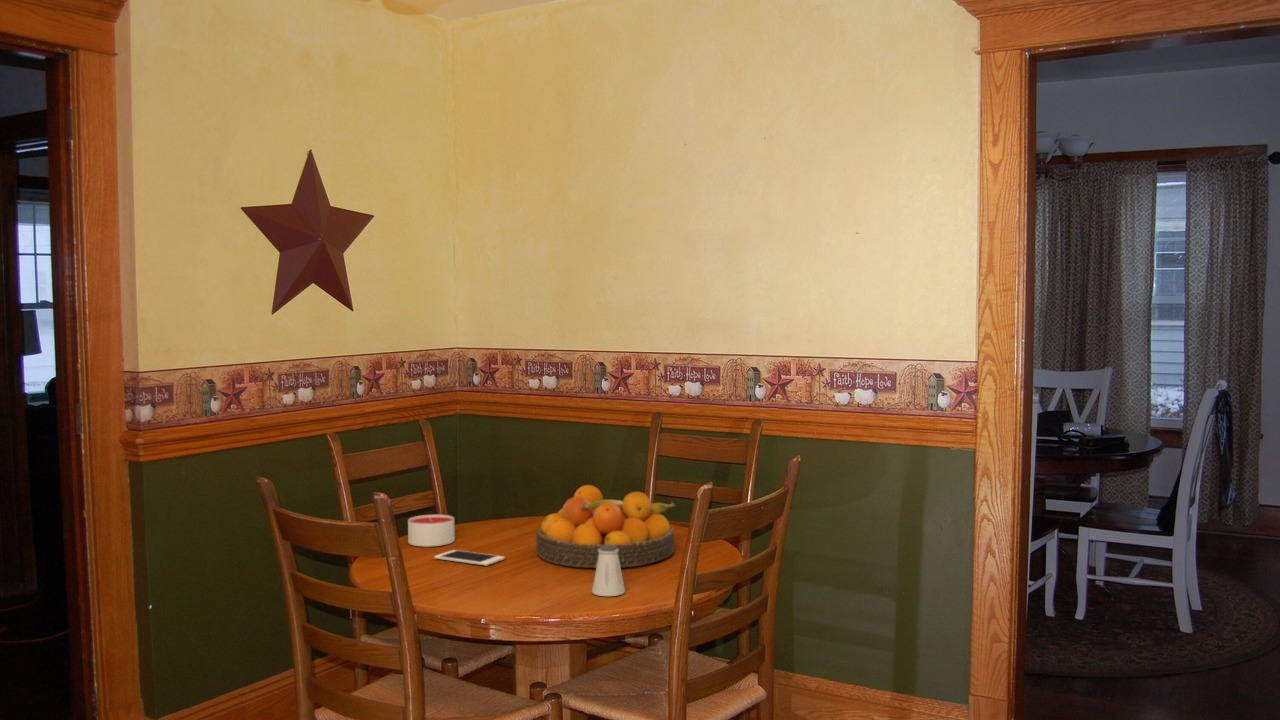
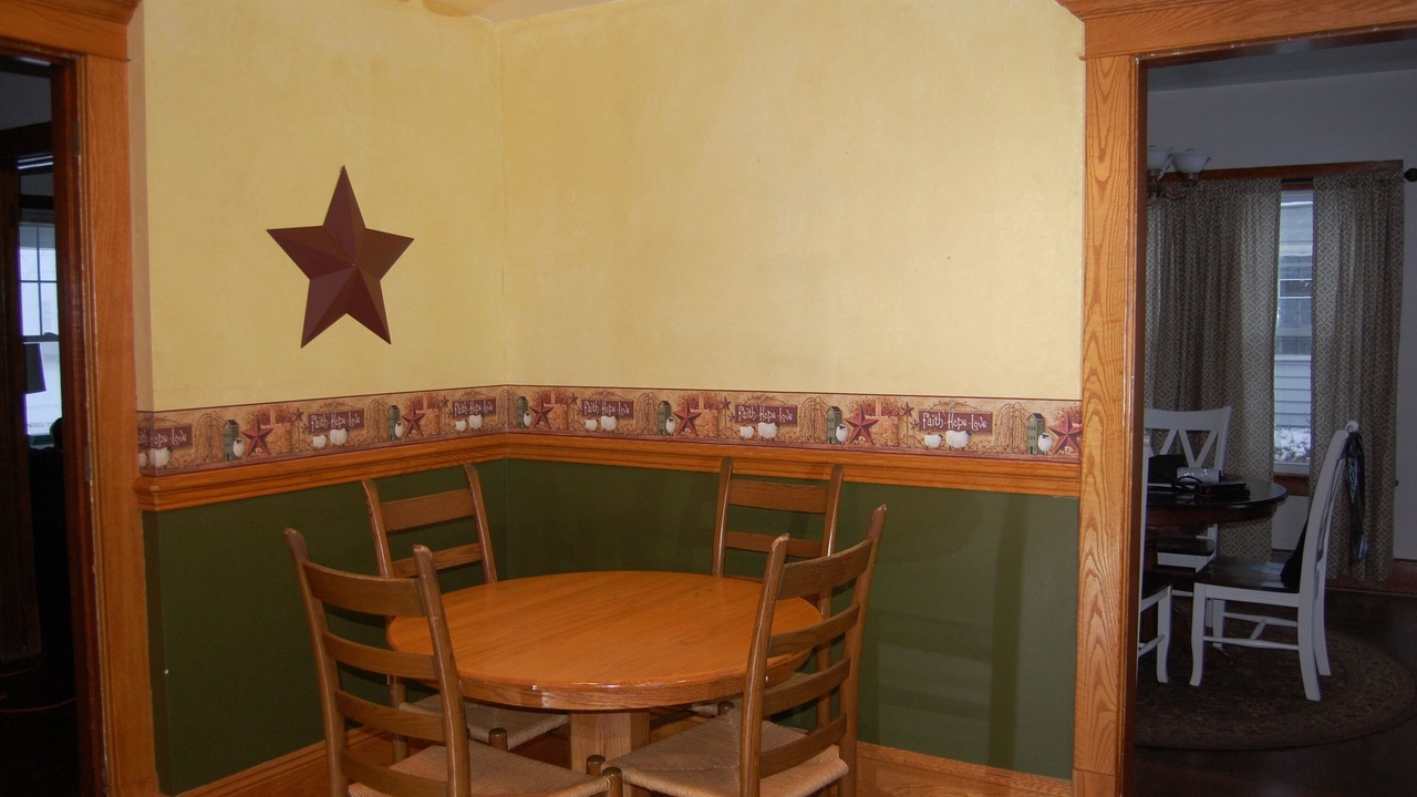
- cell phone [433,549,506,567]
- saltshaker [591,545,626,597]
- fruit bowl [535,484,676,569]
- candle [407,514,456,548]
